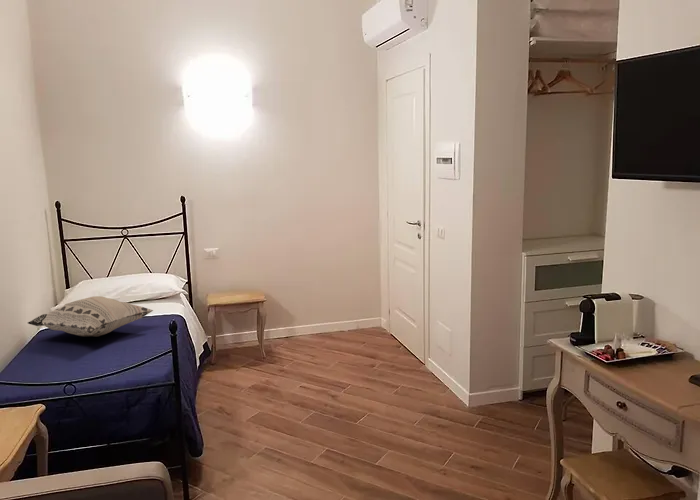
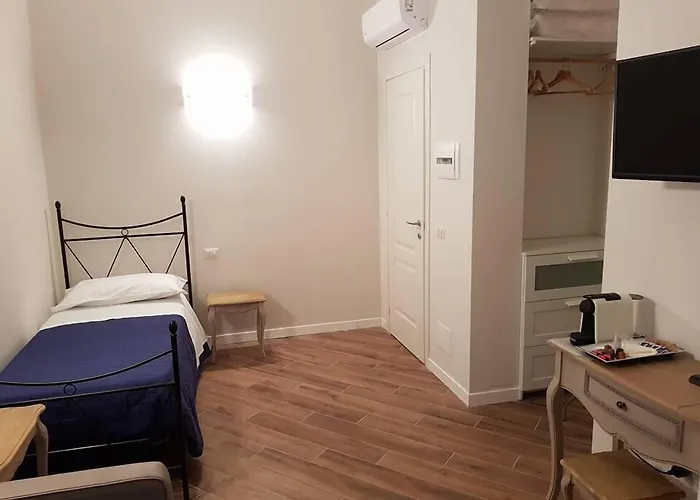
- decorative pillow [27,295,154,338]
